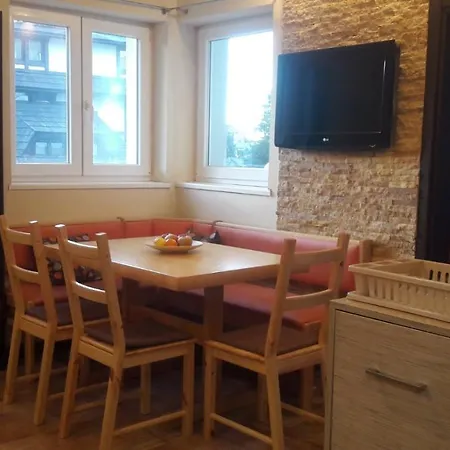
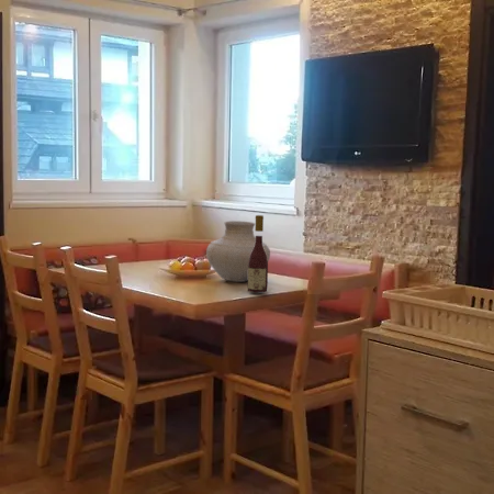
+ wine bottle [247,214,269,293]
+ vase [205,220,271,283]
